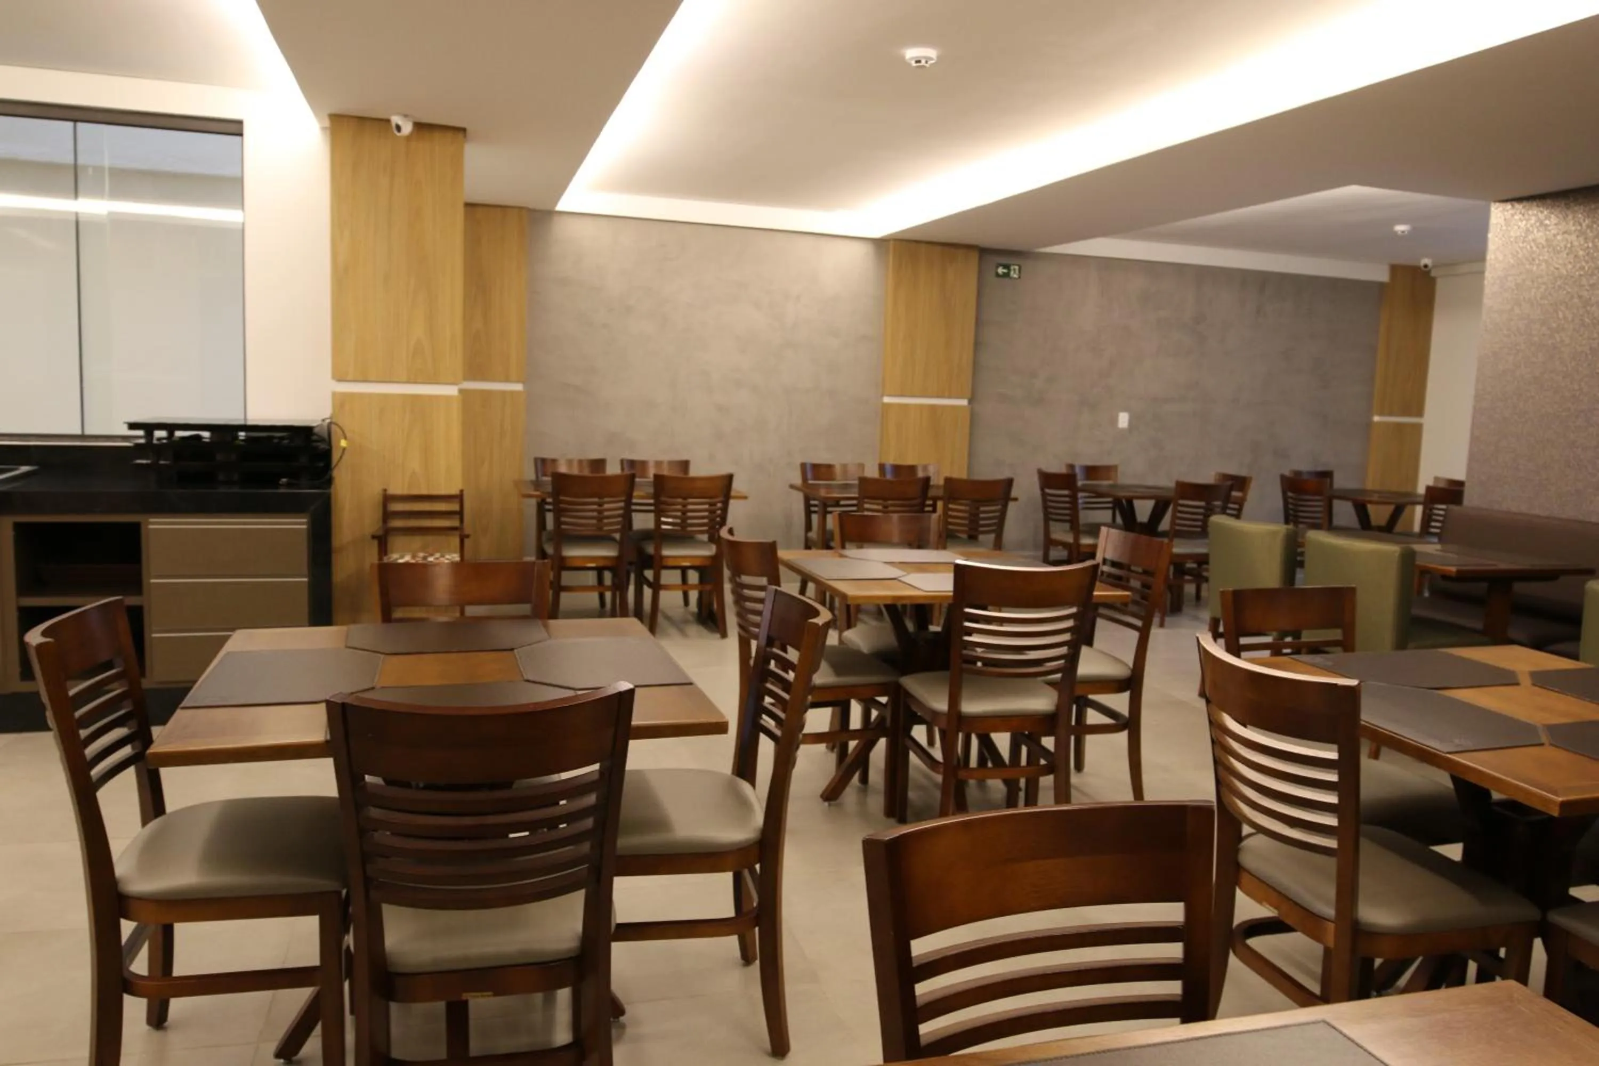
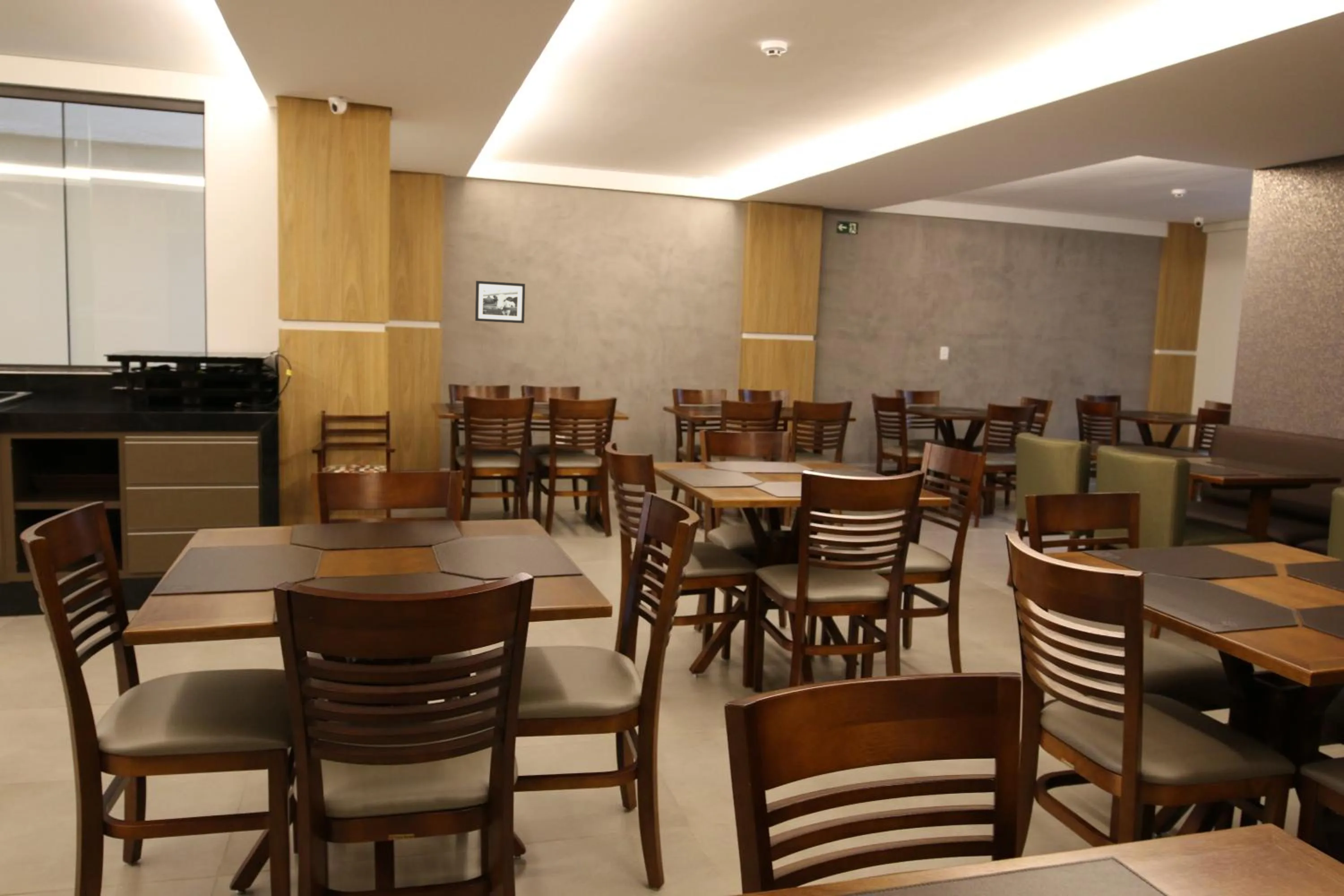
+ picture frame [475,280,526,324]
